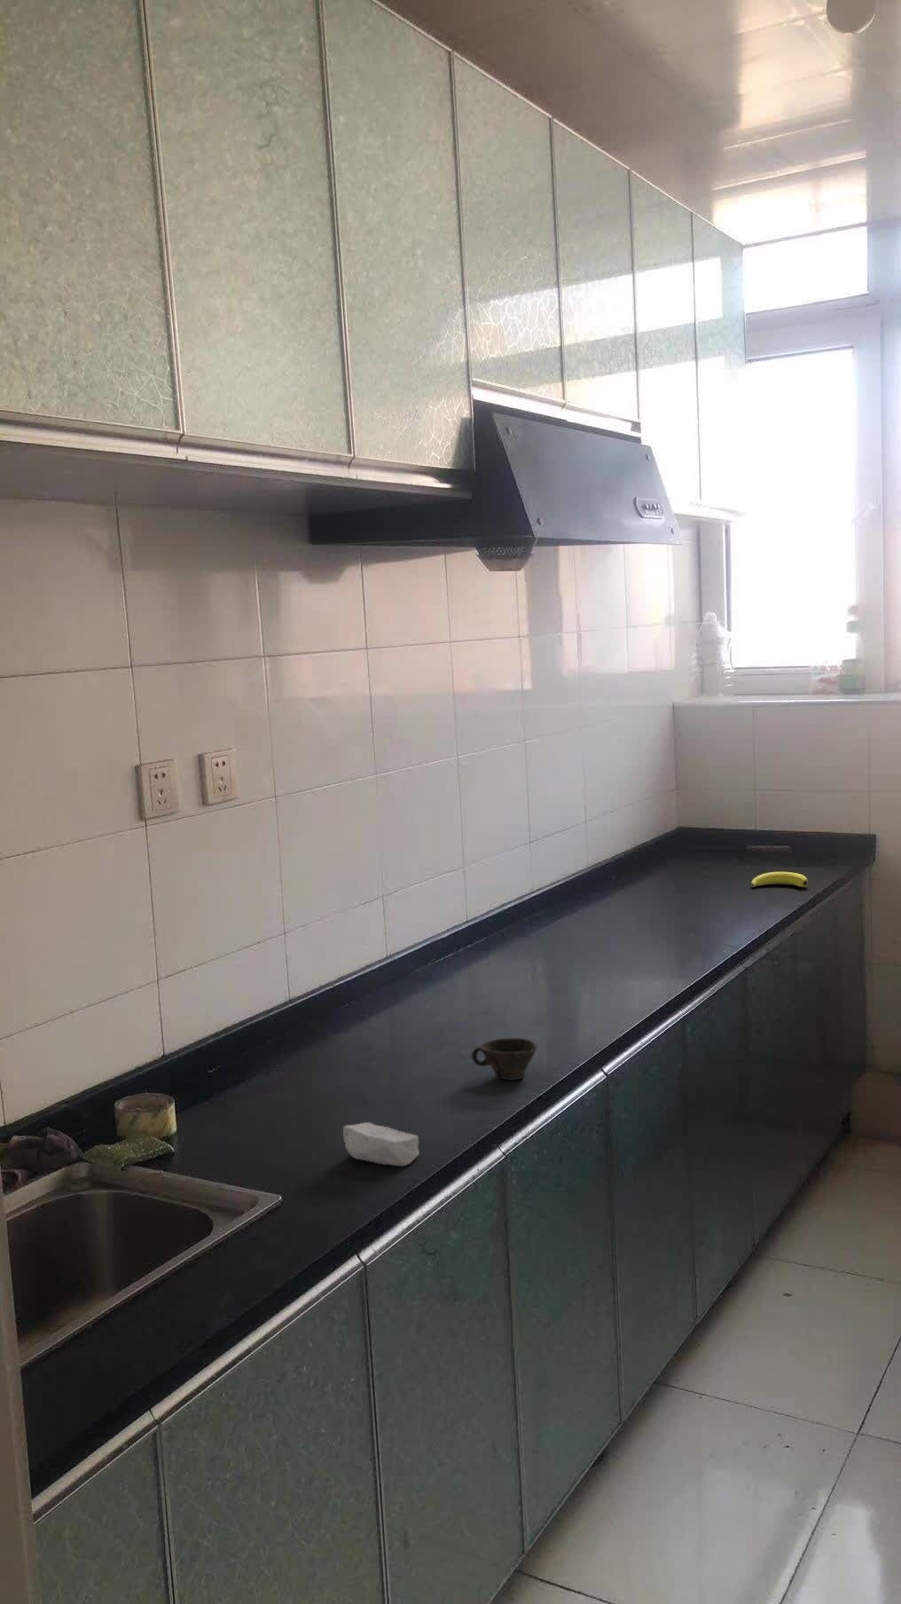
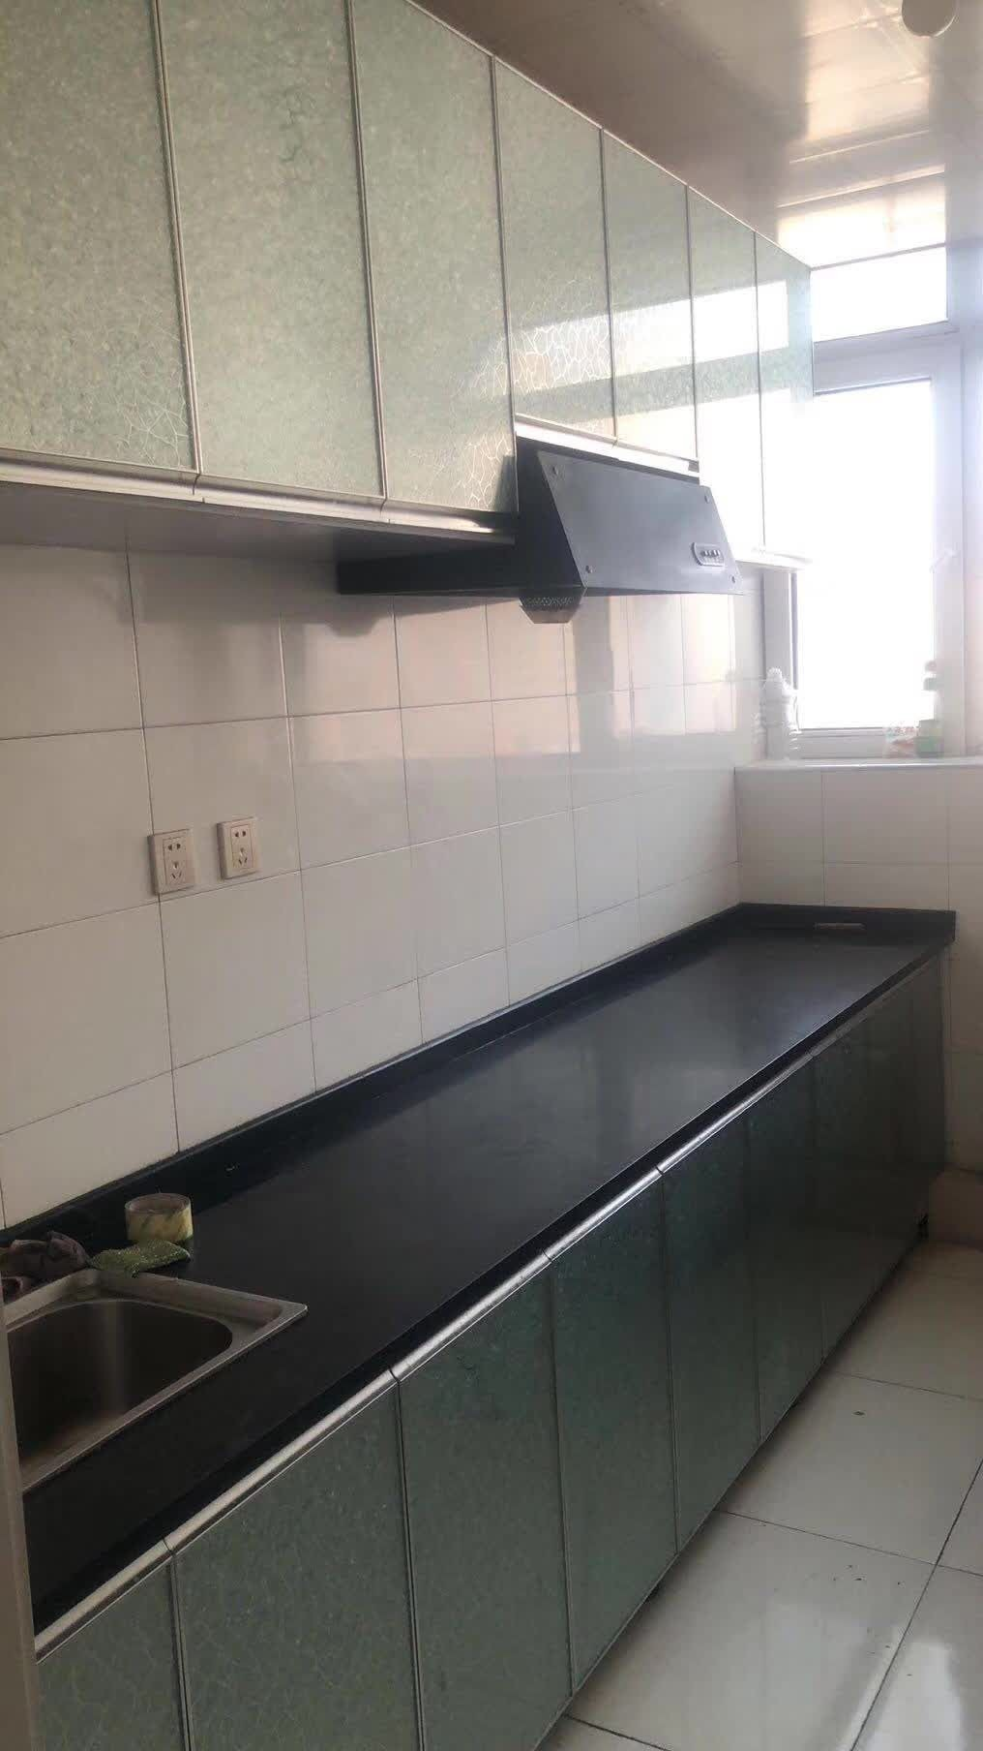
- soap bar [343,1121,421,1168]
- banana [750,871,808,888]
- cup [471,1037,539,1082]
